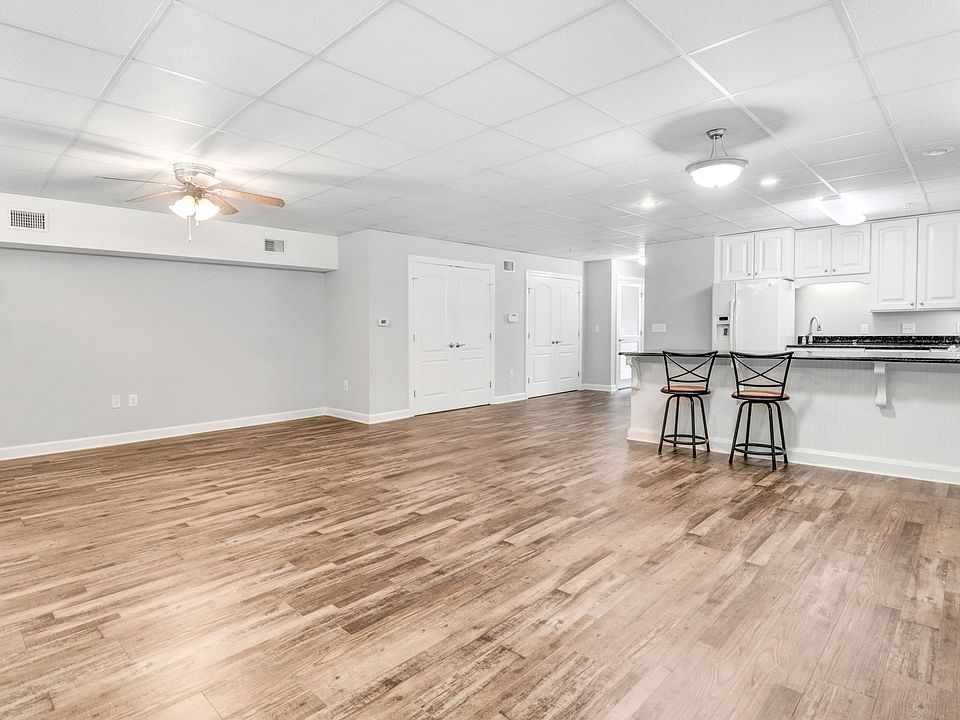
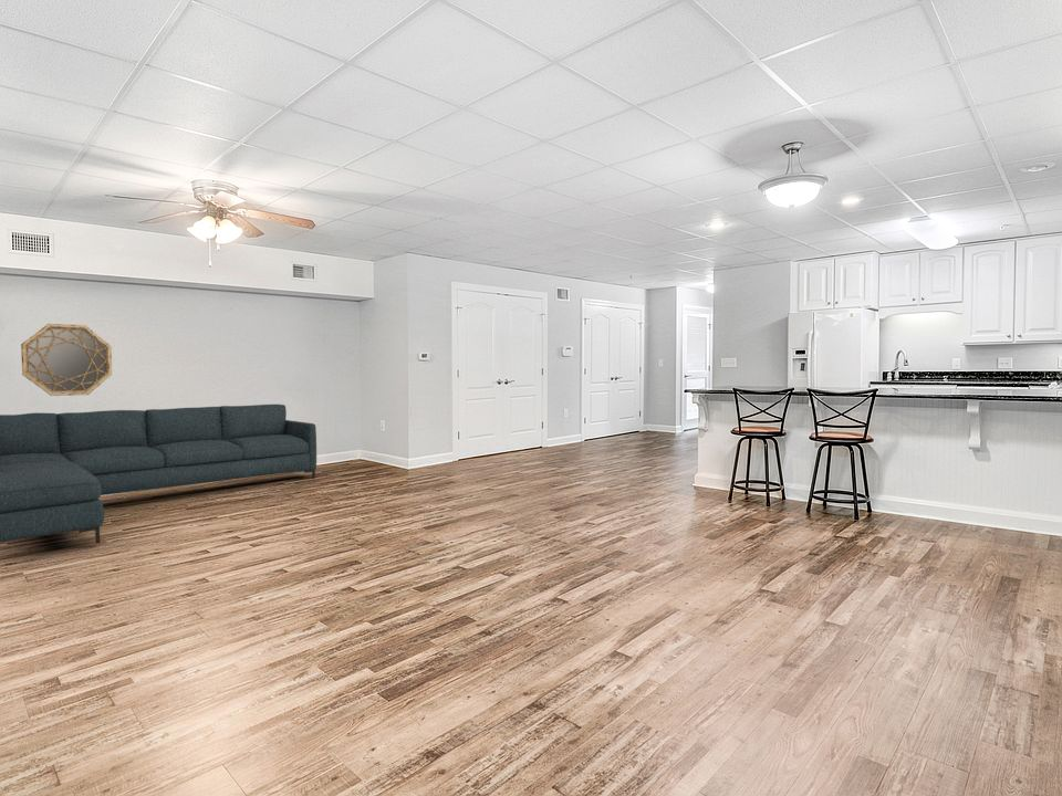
+ home mirror [20,323,113,397]
+ sofa [0,404,317,545]
